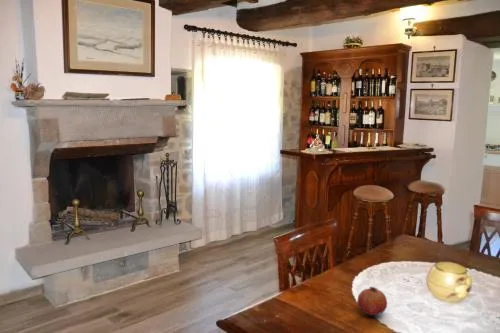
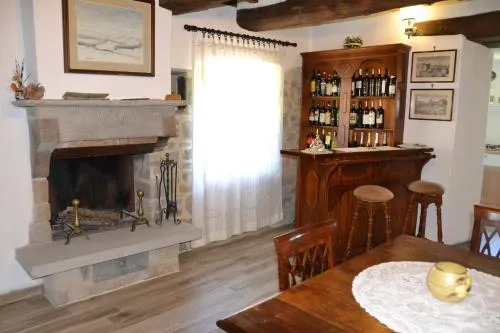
- fruit [356,286,388,316]
